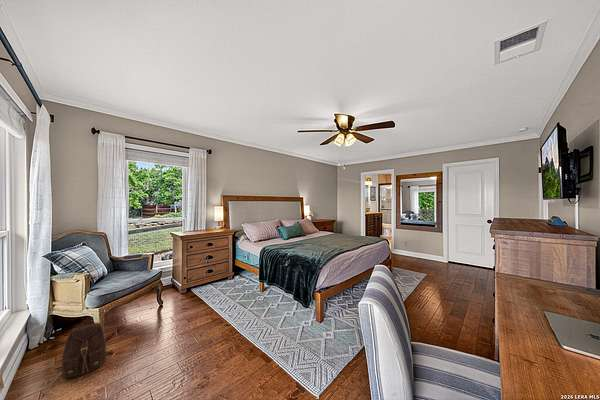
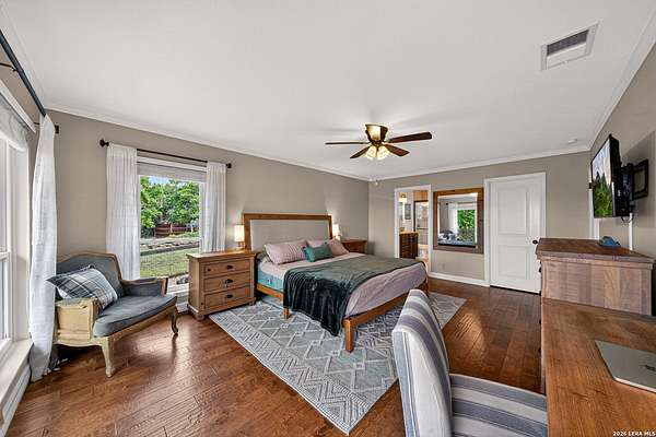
- backpack [54,319,115,379]
